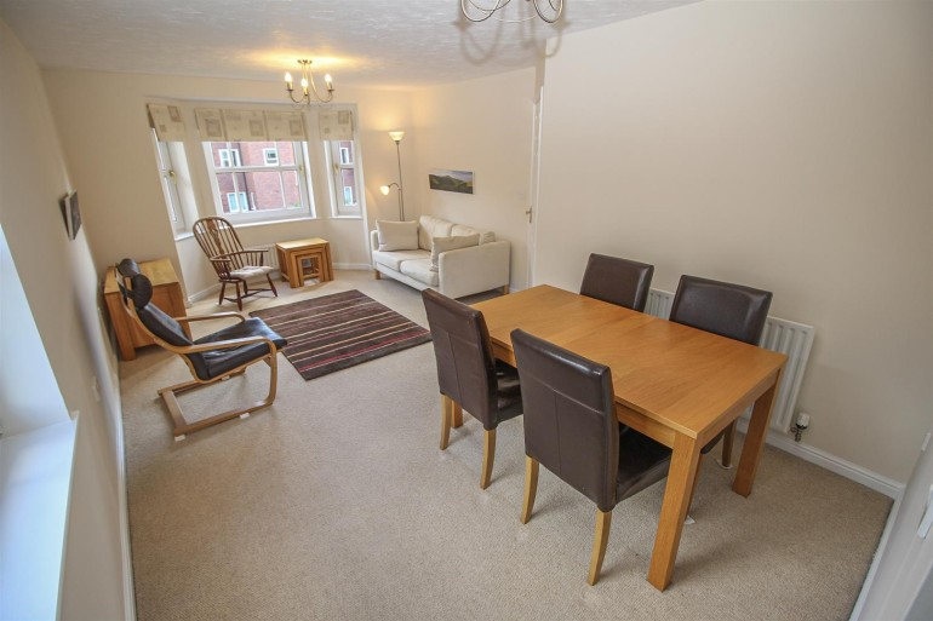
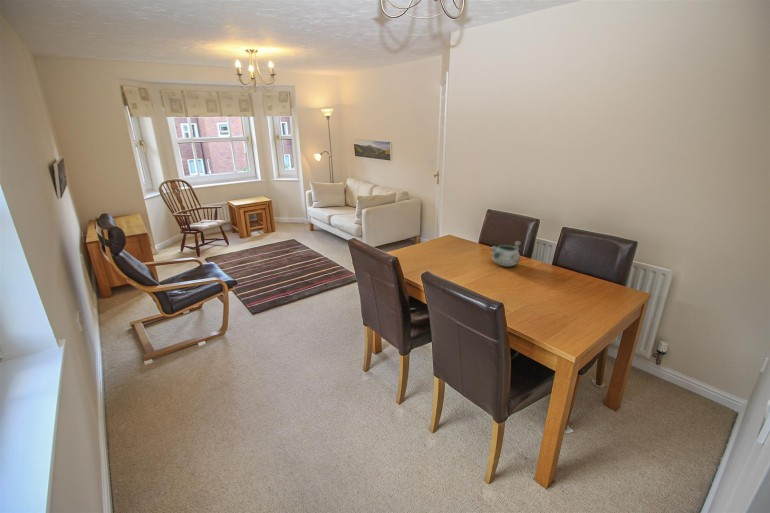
+ decorative bowl [489,240,522,268]
